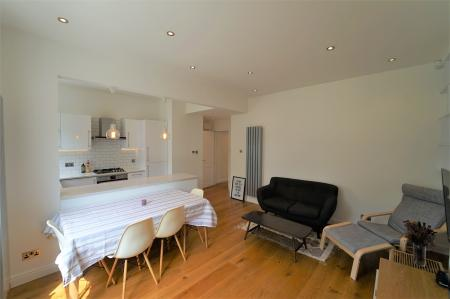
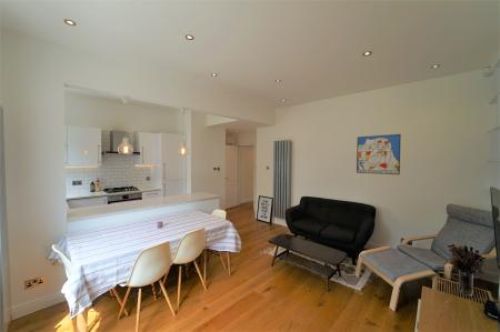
+ wall art [356,133,402,175]
